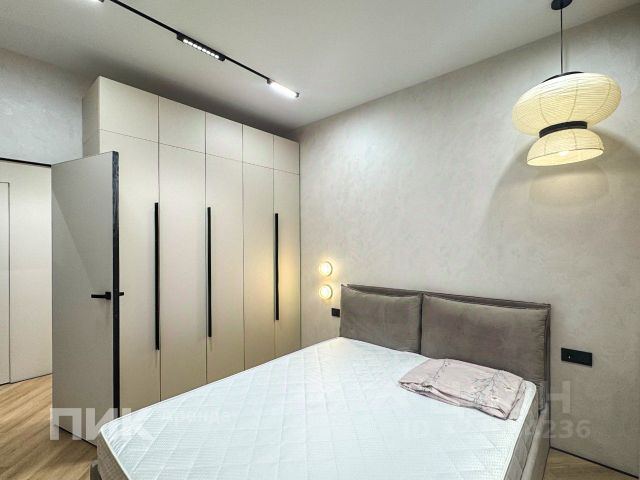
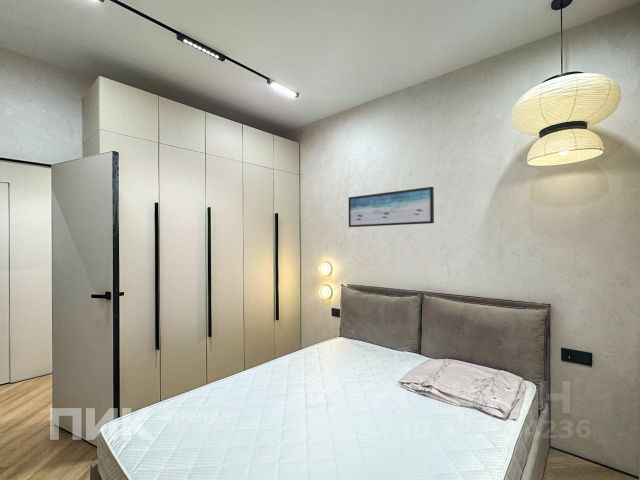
+ wall art [348,186,435,228]
